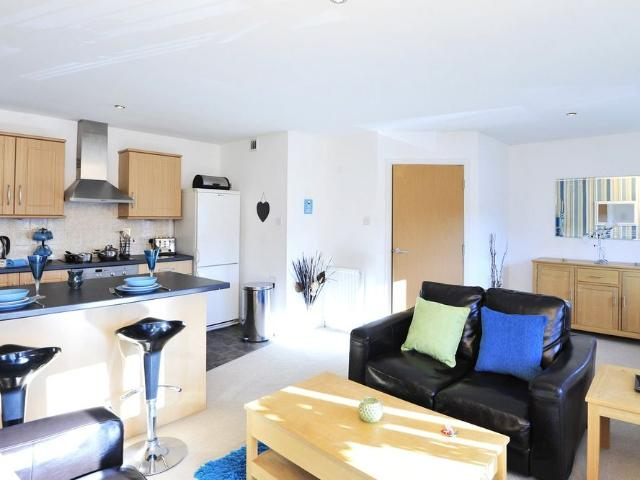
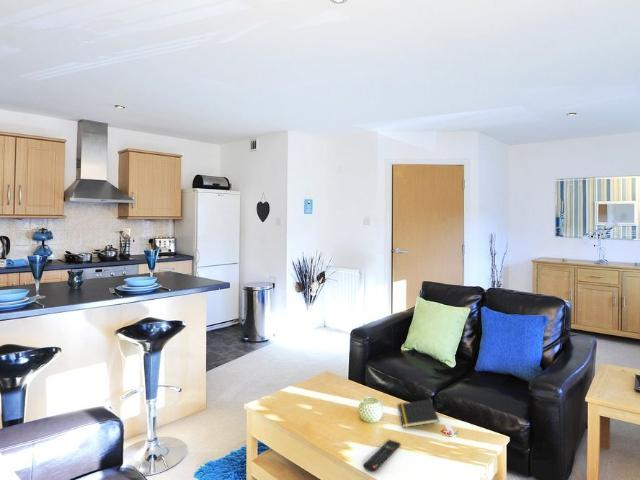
+ notepad [397,398,440,428]
+ remote control [362,439,402,473]
